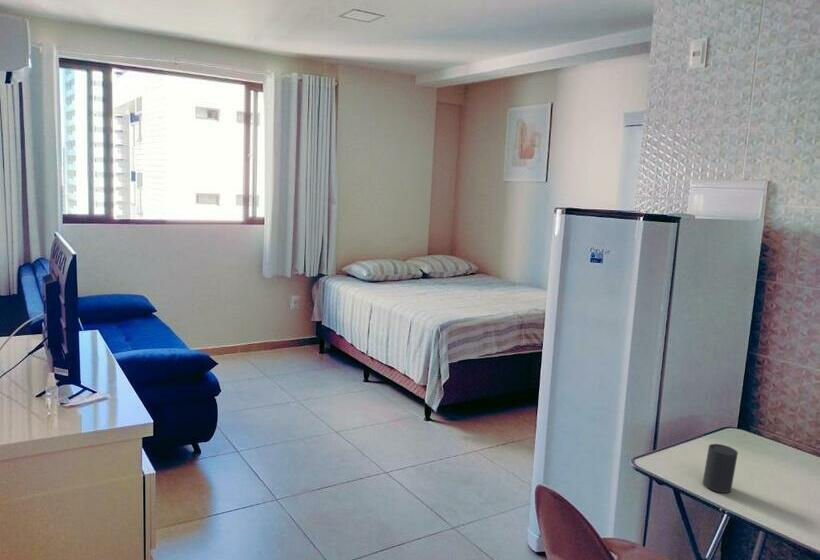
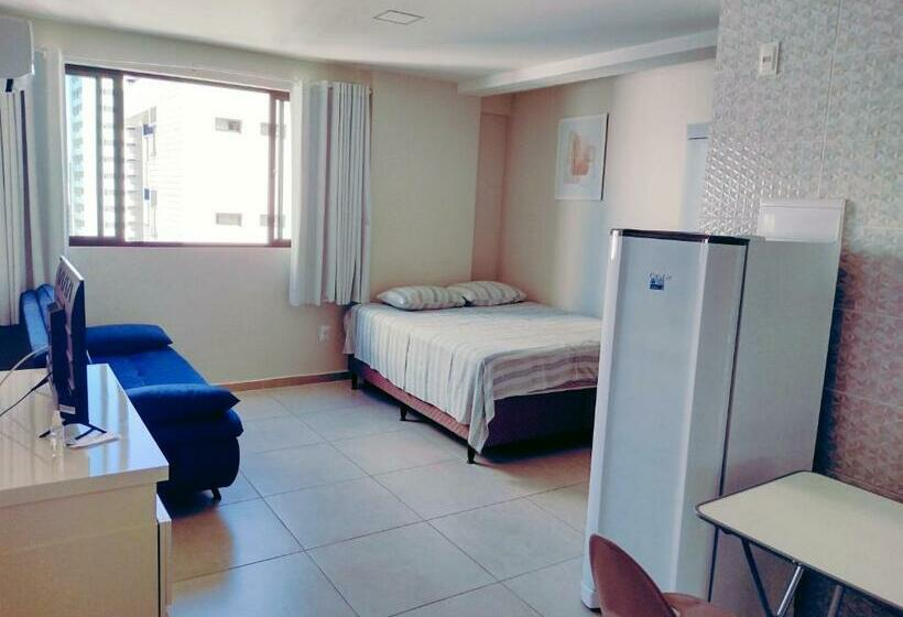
- cup [702,443,739,494]
